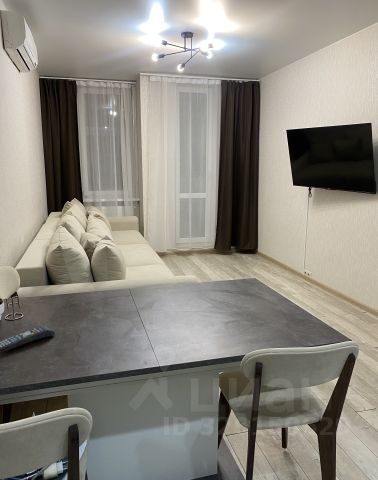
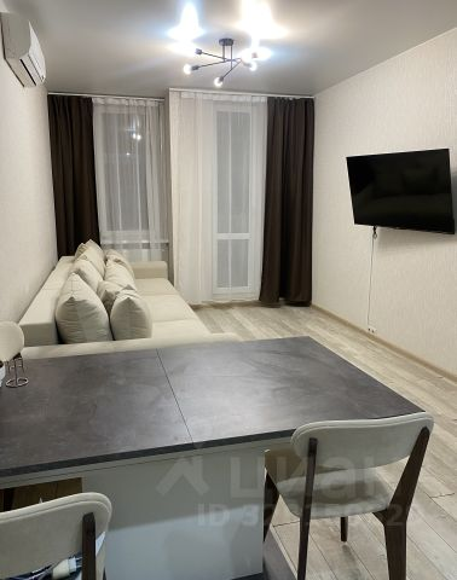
- remote control [0,325,56,354]
